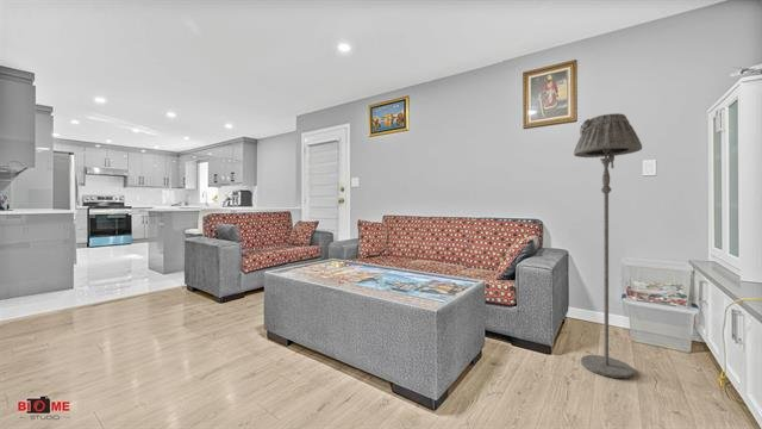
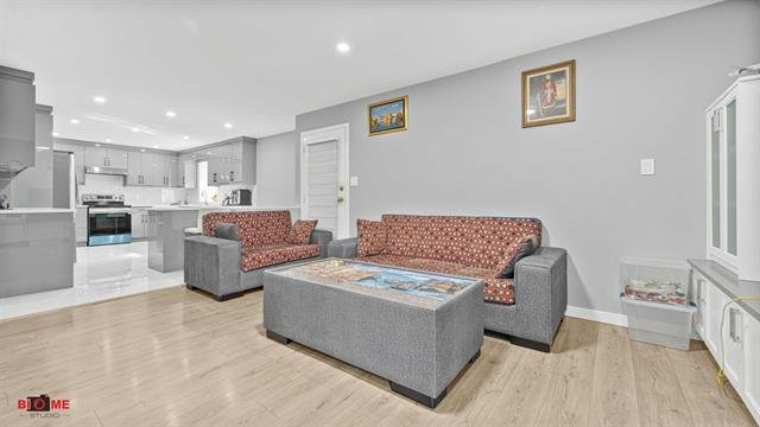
- floor lamp [573,112,643,379]
